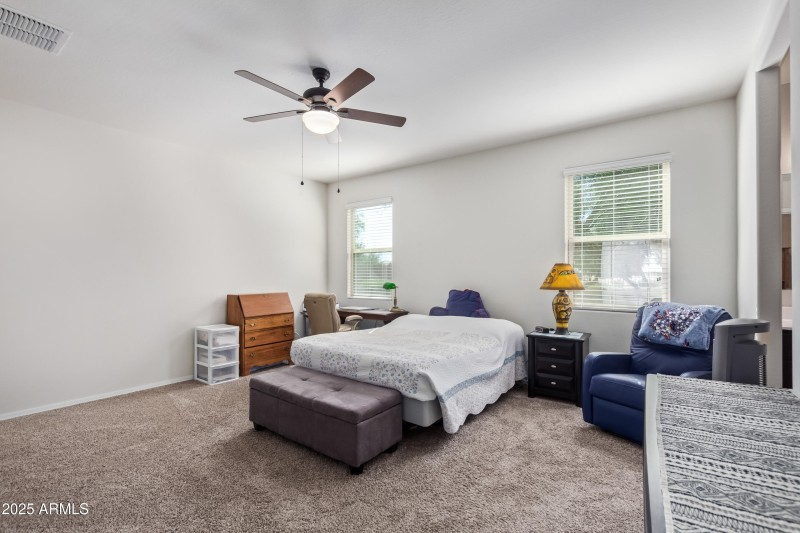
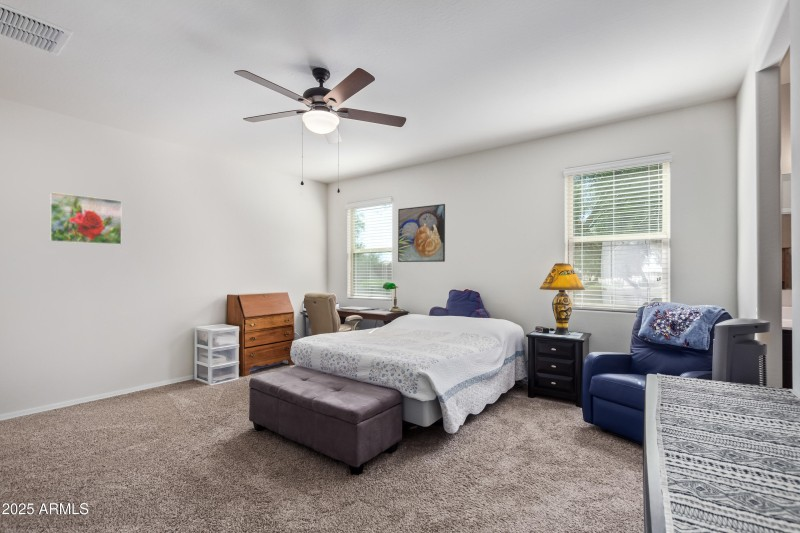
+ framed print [49,191,123,246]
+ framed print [397,203,446,263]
